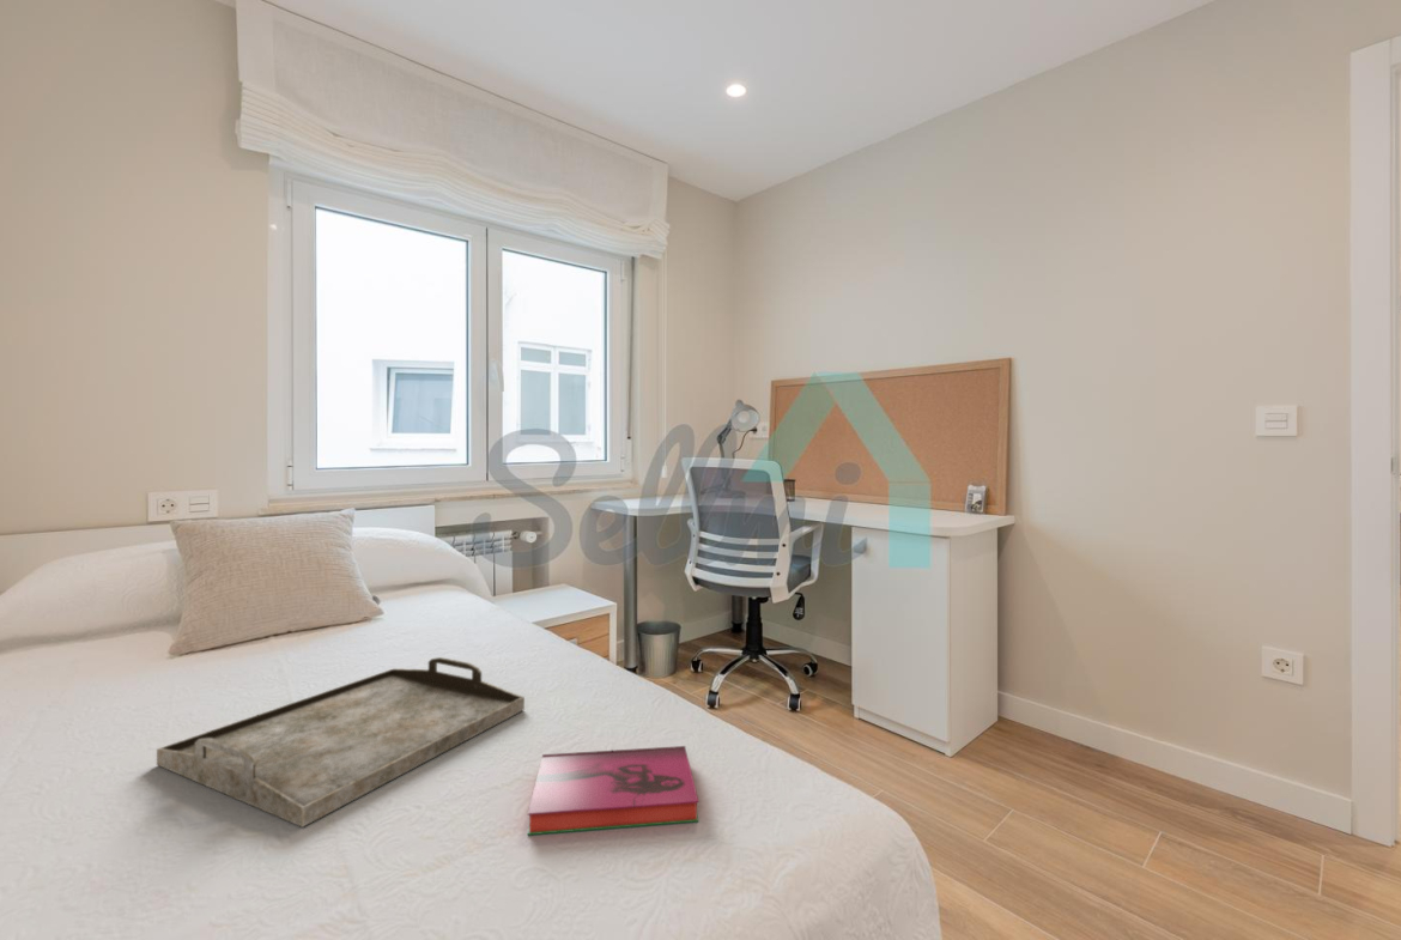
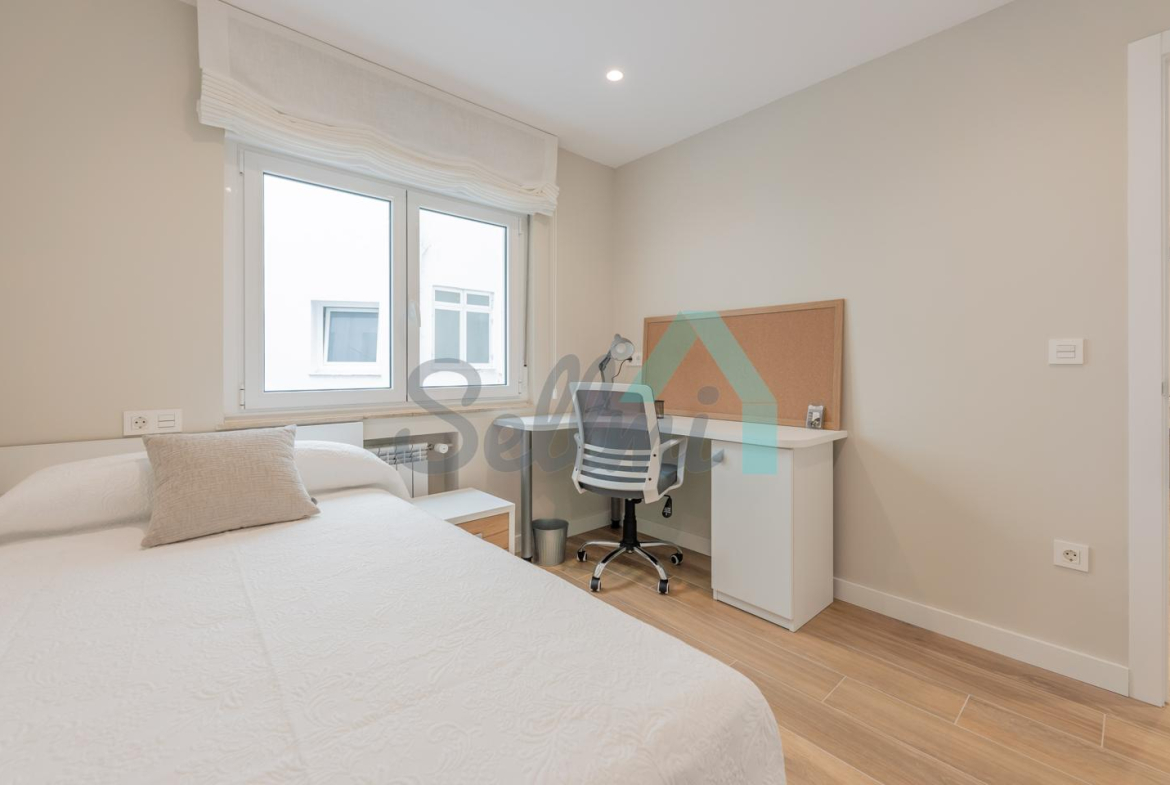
- serving tray [156,656,526,829]
- hardback book [527,745,699,836]
